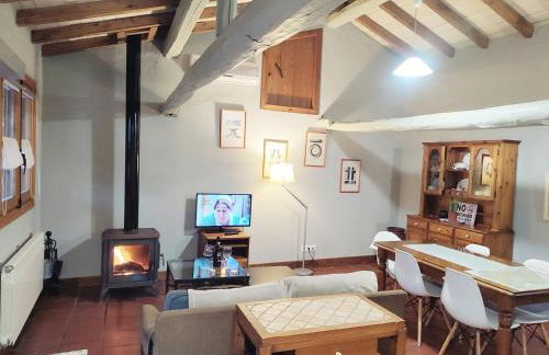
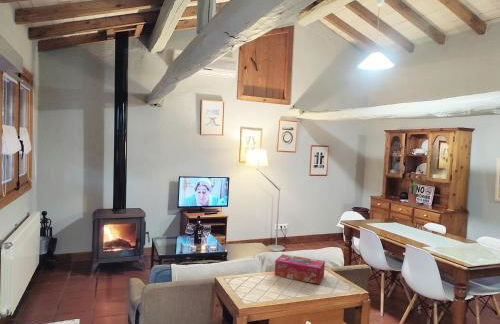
+ tissue box [274,253,326,285]
